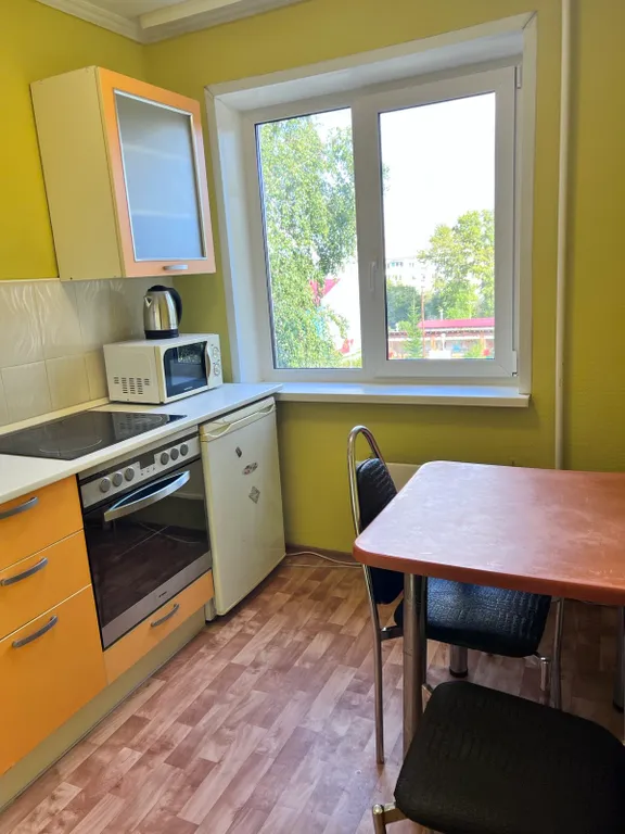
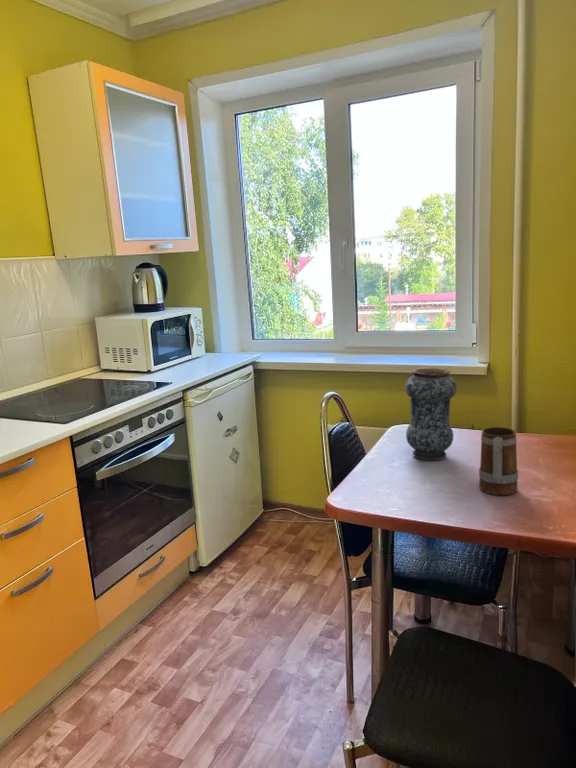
+ mug [478,426,519,496]
+ vase [404,366,458,461]
